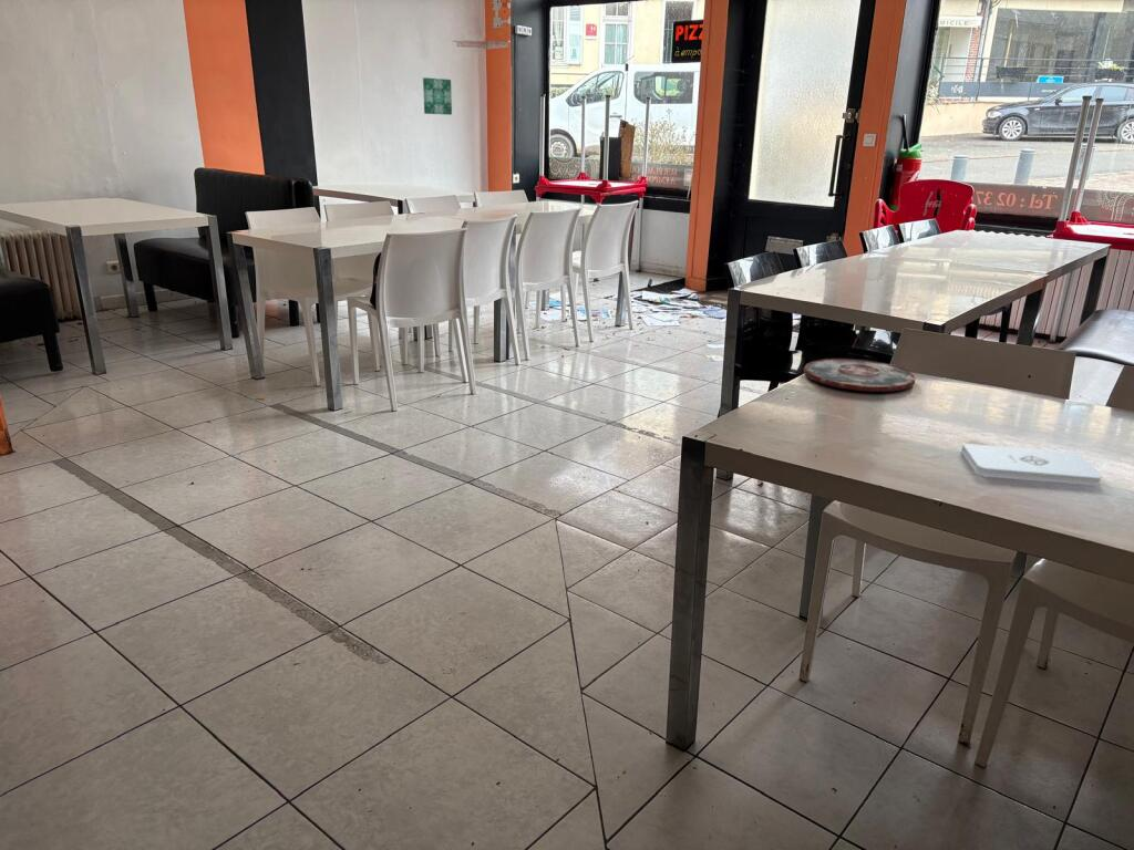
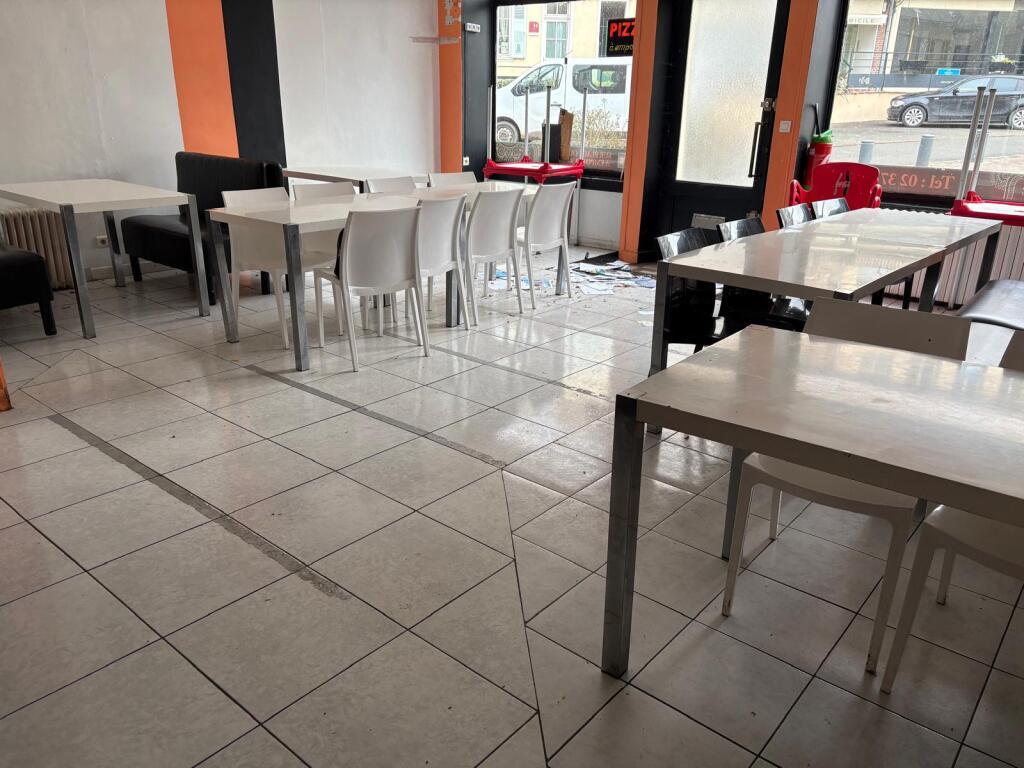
- wall art [422,76,453,116]
- plate [803,357,917,393]
- notepad [960,443,1104,486]
